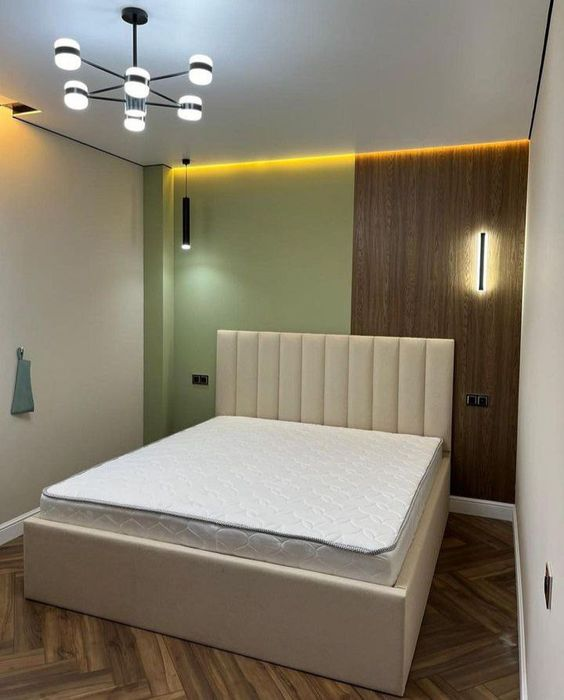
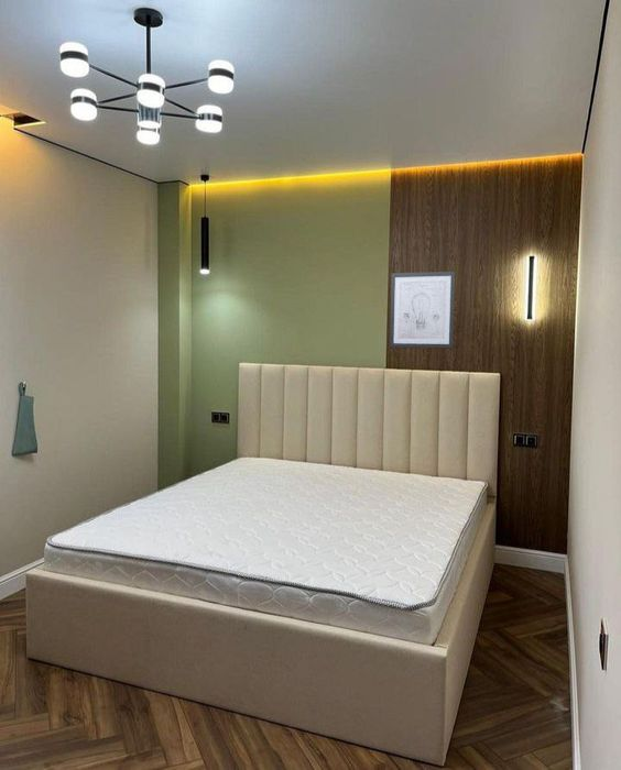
+ wall art [389,271,456,350]
